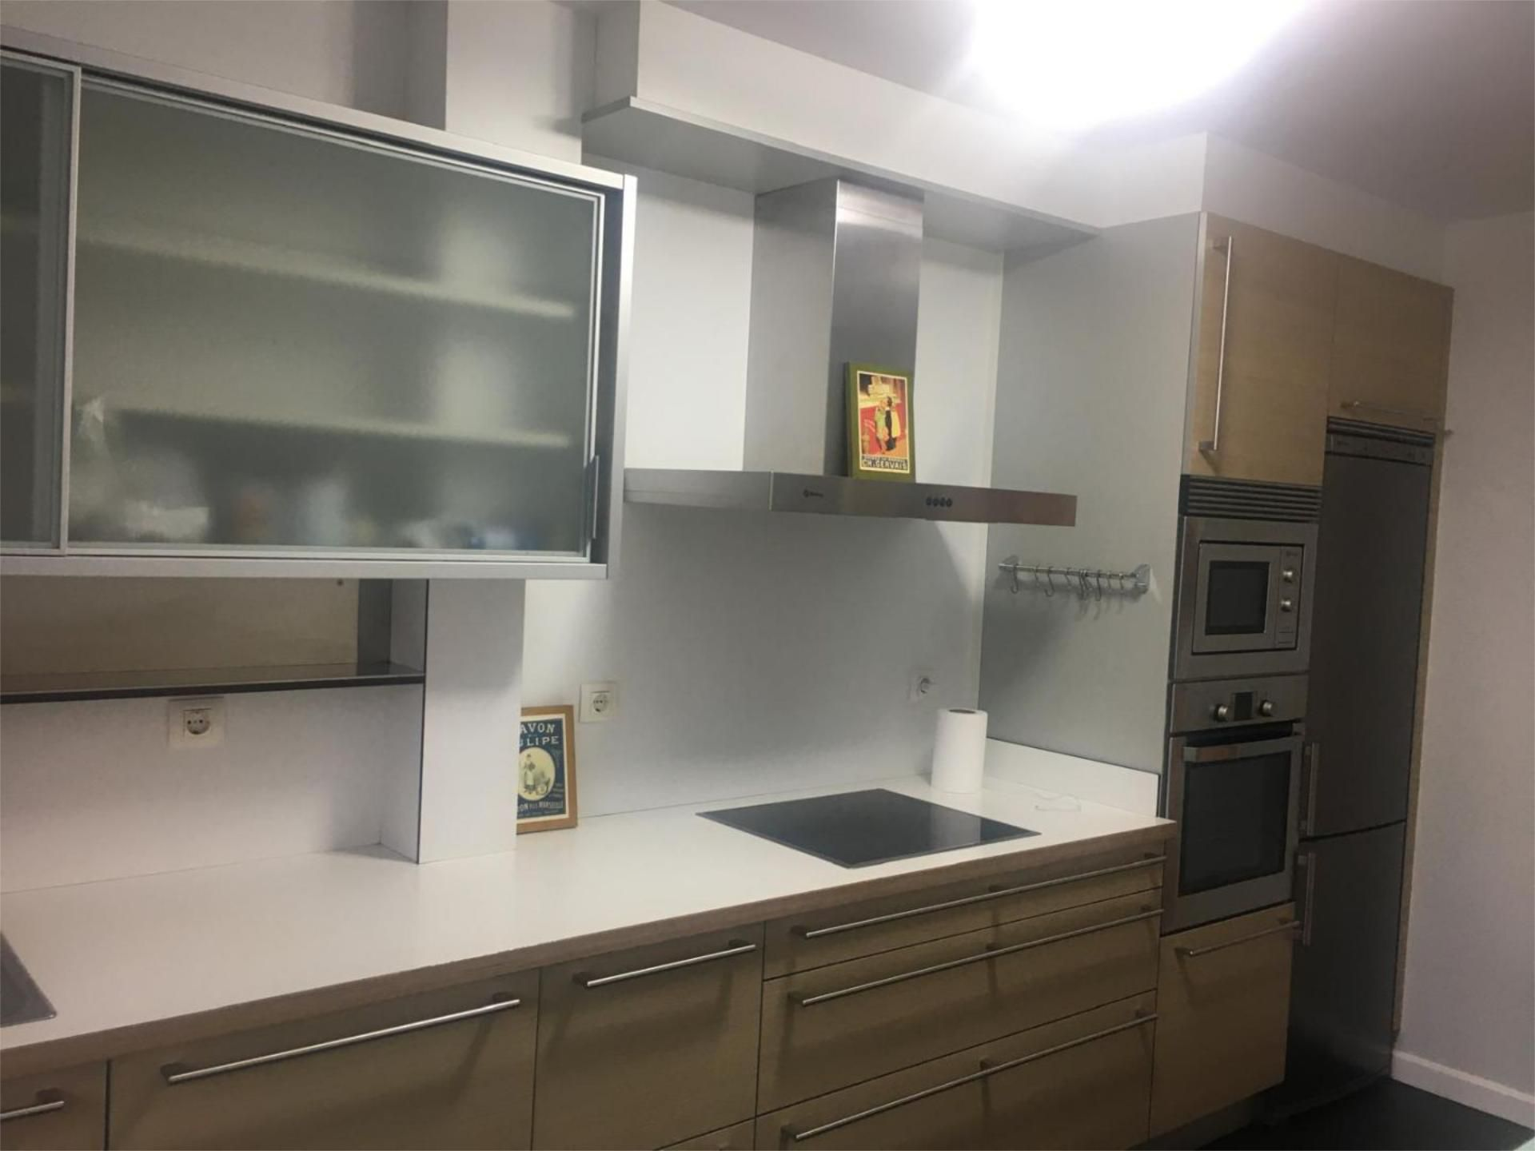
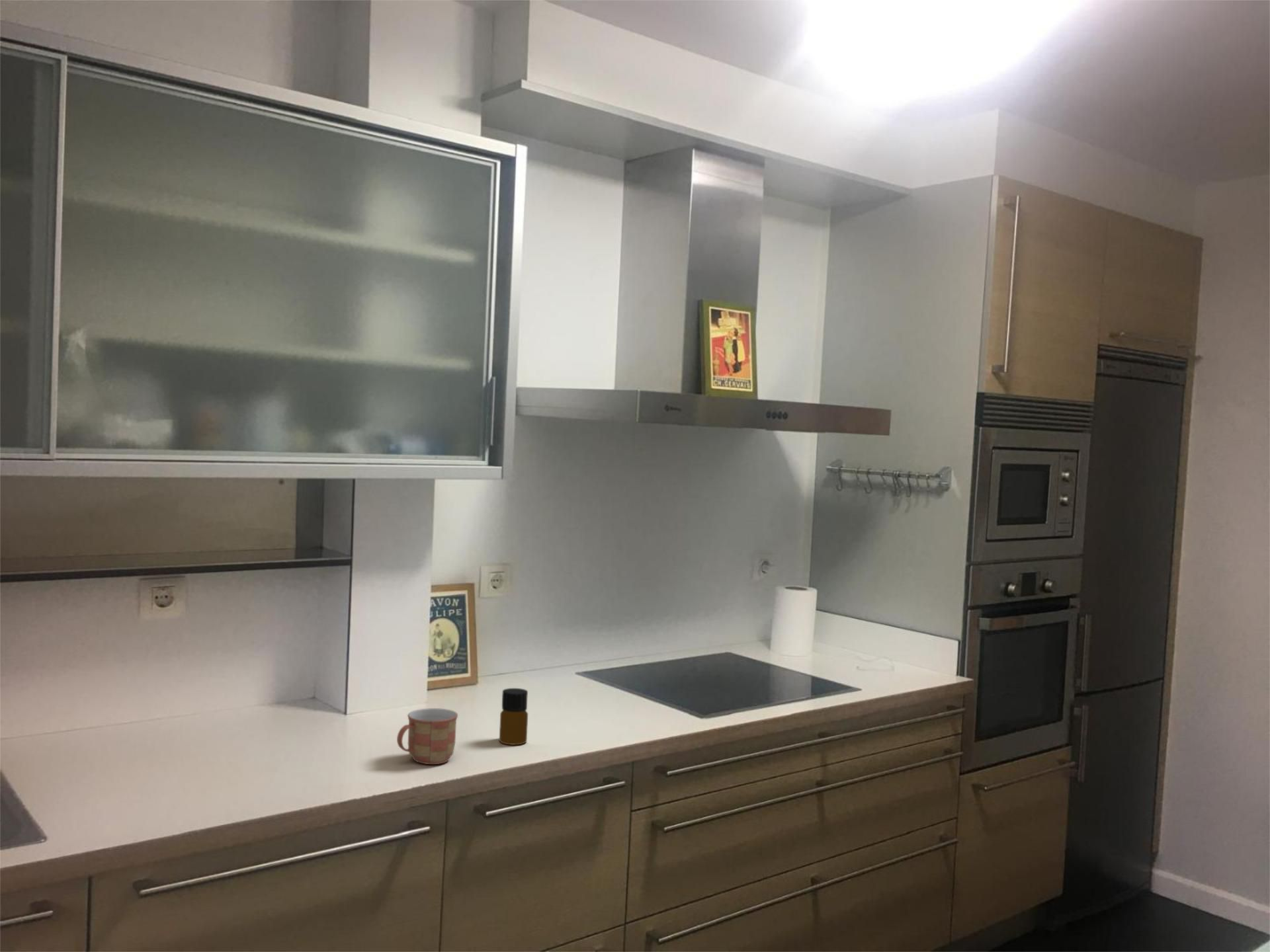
+ bottle [499,688,529,746]
+ mug [396,707,458,765]
